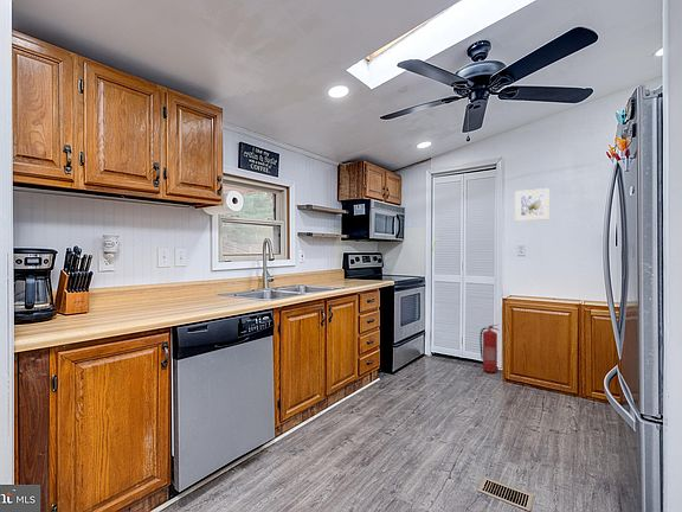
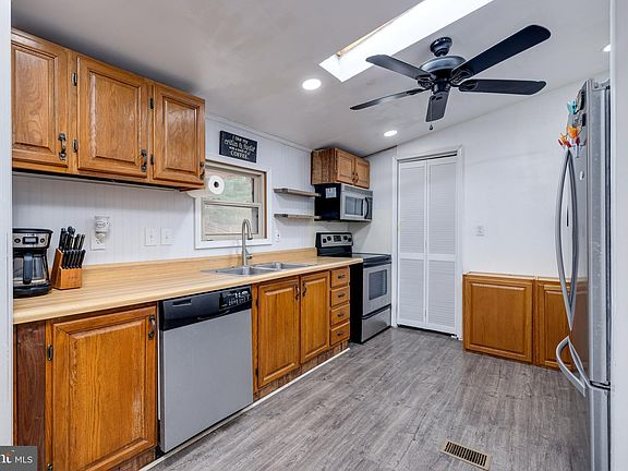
- fire extinguisher [478,324,500,375]
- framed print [514,187,551,223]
